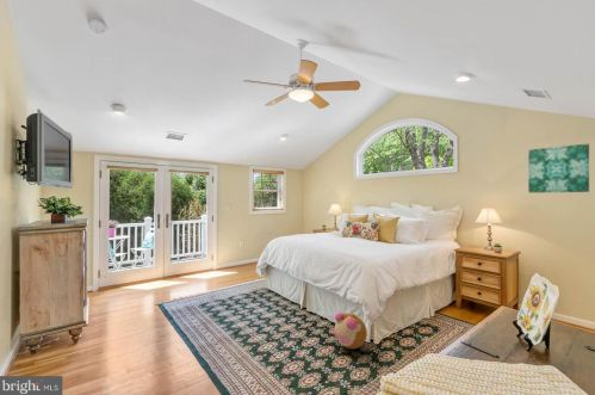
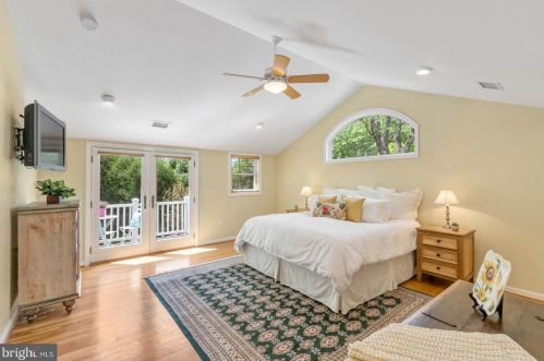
- wall art [527,143,590,193]
- plush toy [329,311,368,350]
